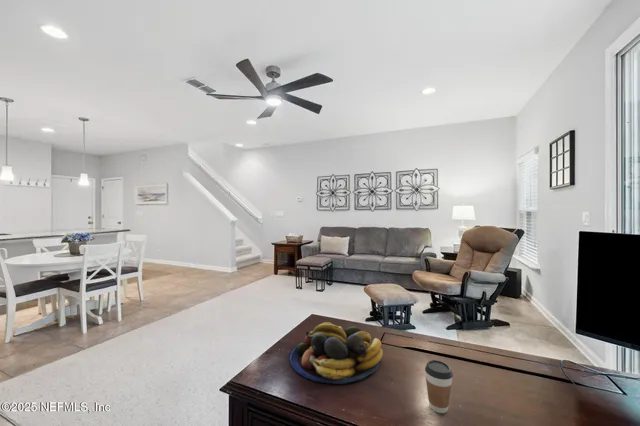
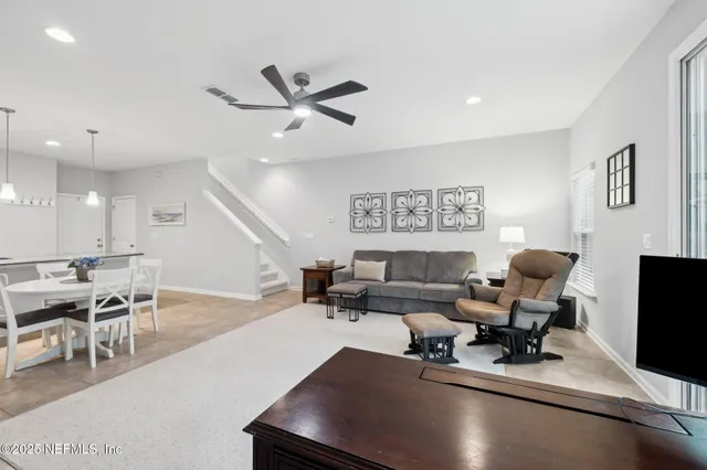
- coffee cup [424,359,454,414]
- fruit bowl [289,321,384,385]
